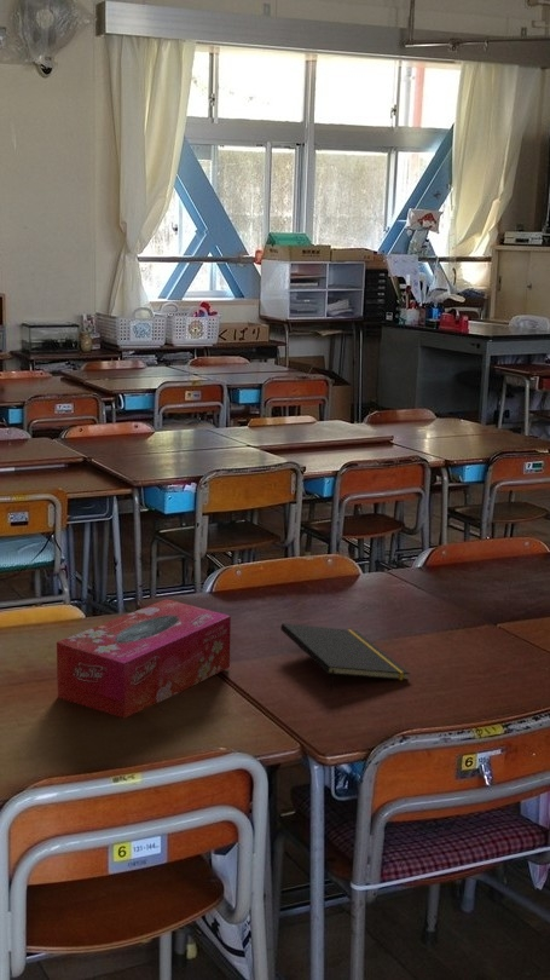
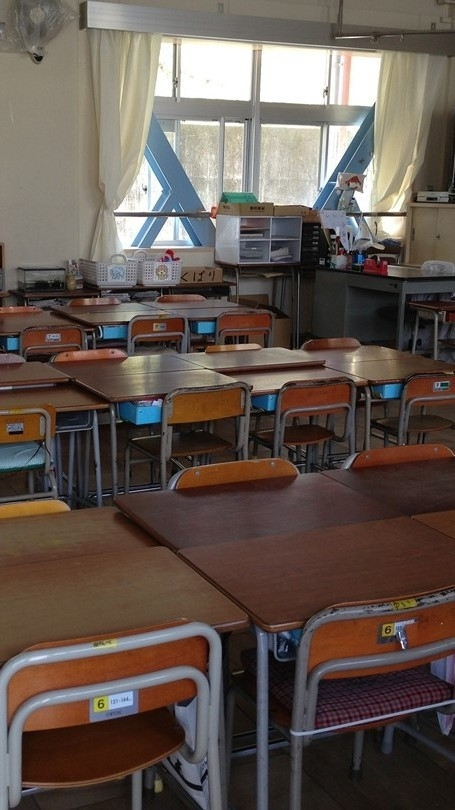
- notepad [279,622,411,692]
- tissue box [56,598,232,719]
